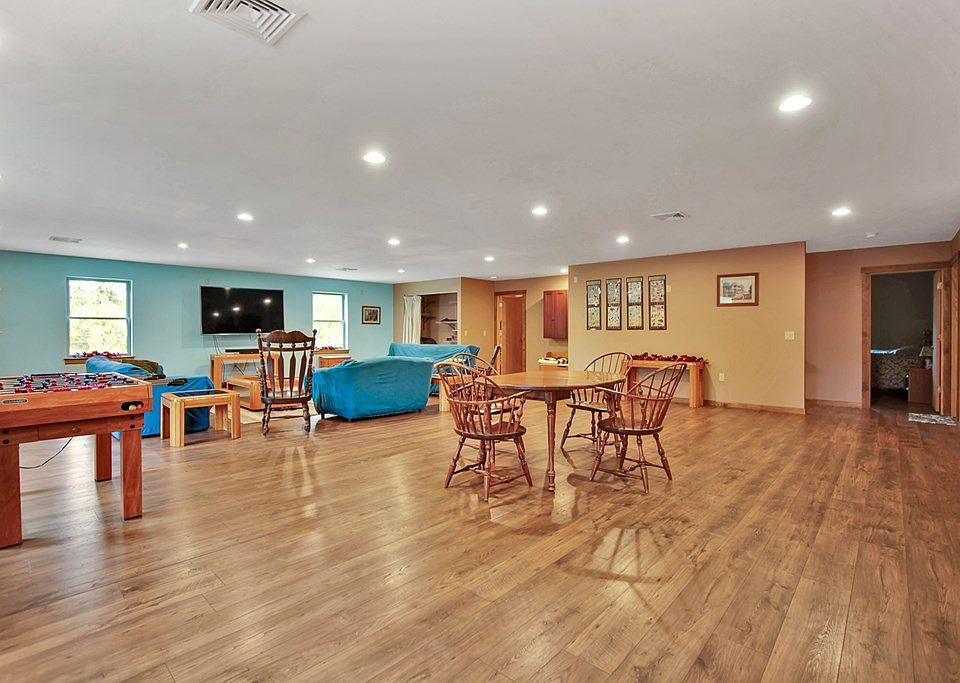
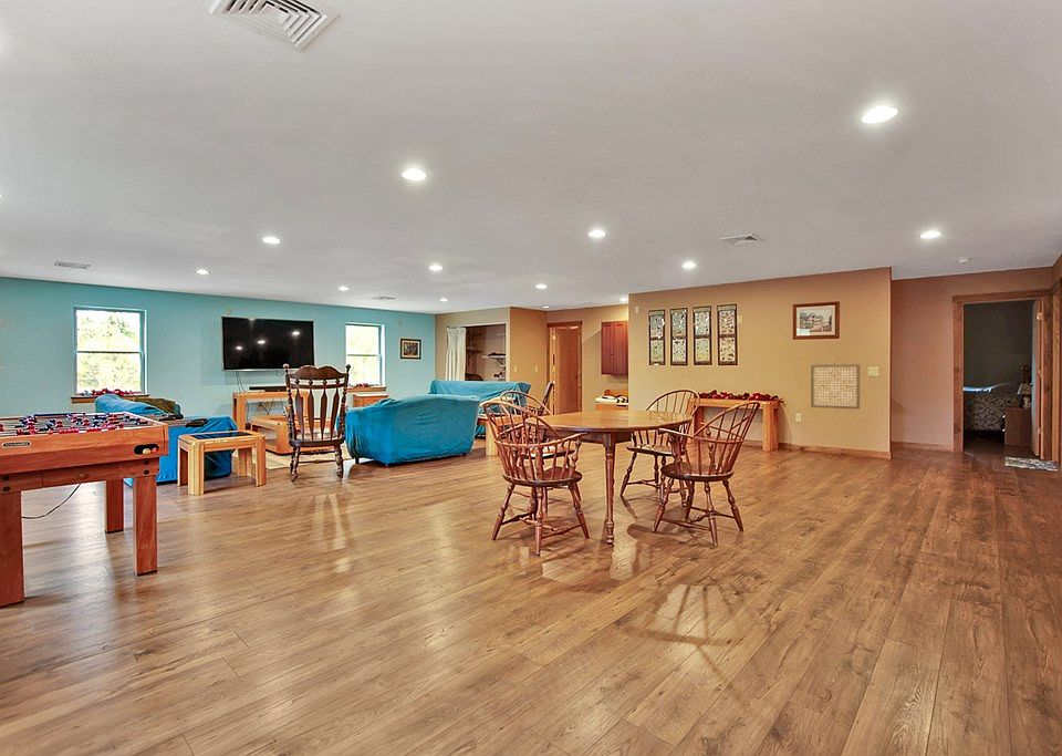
+ wall art [810,362,861,410]
